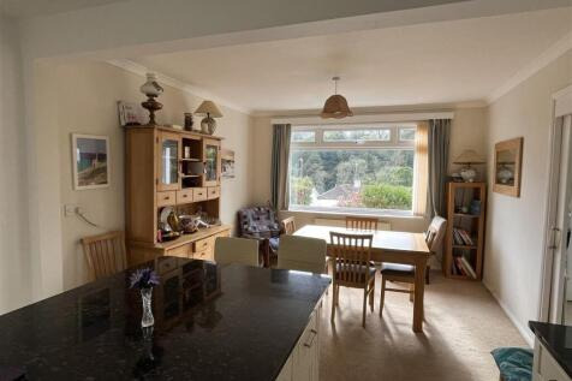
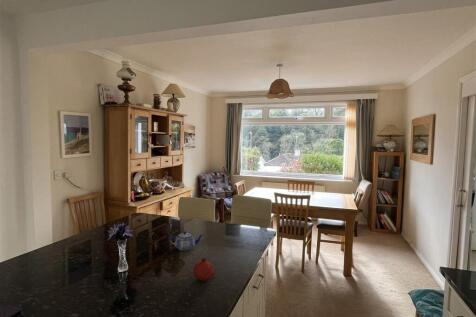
+ fruit [192,257,215,282]
+ teapot [168,230,204,251]
